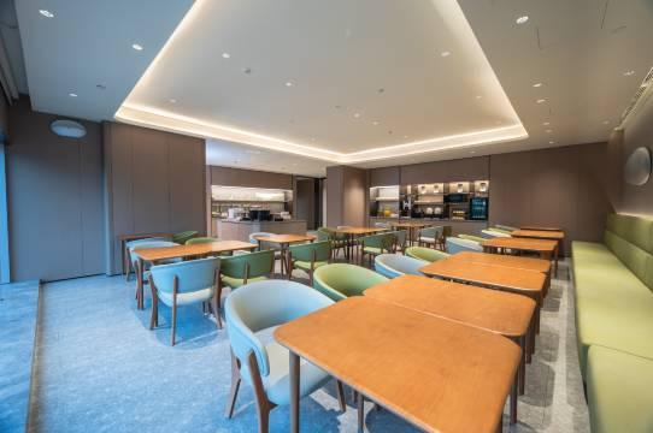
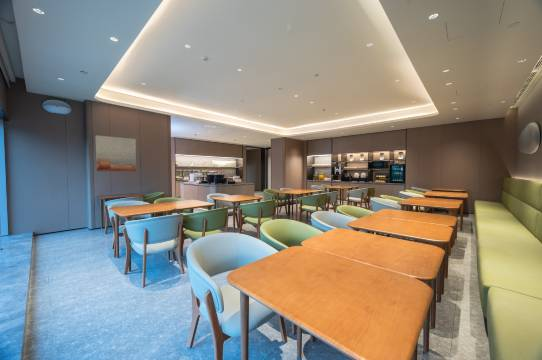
+ wall art [95,134,137,172]
